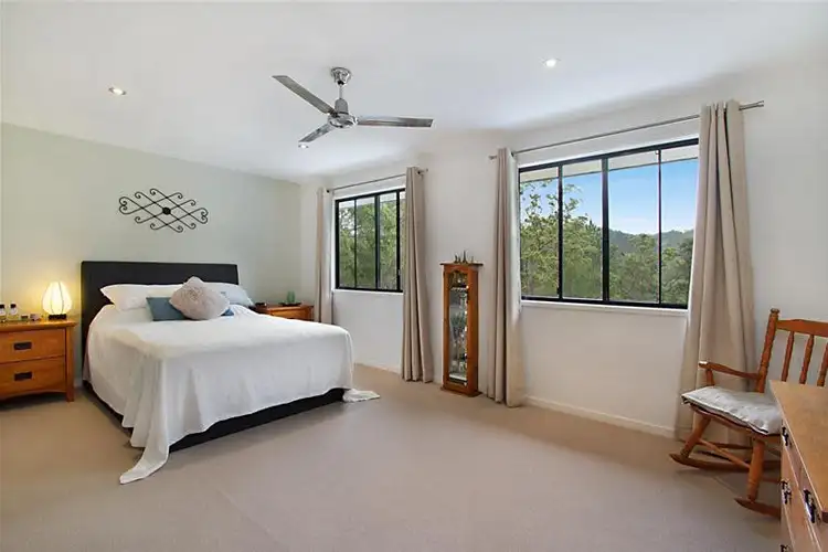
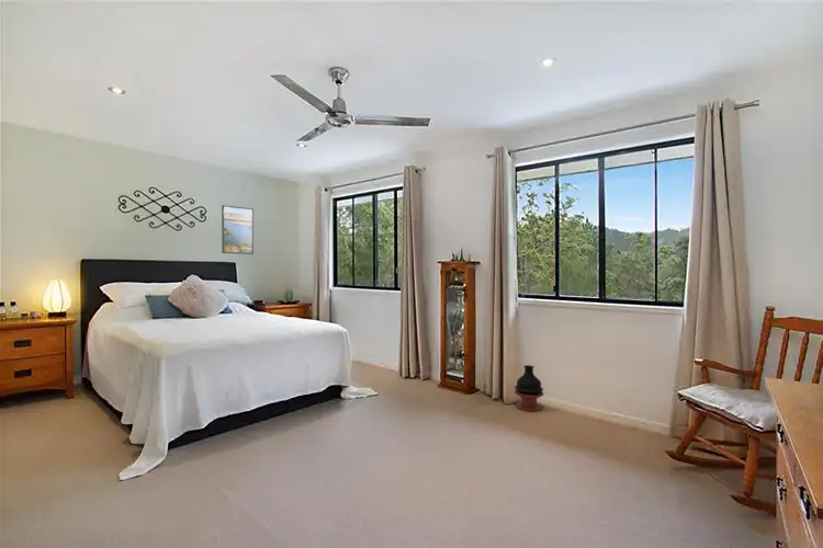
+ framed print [221,204,255,255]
+ vase [514,364,544,412]
